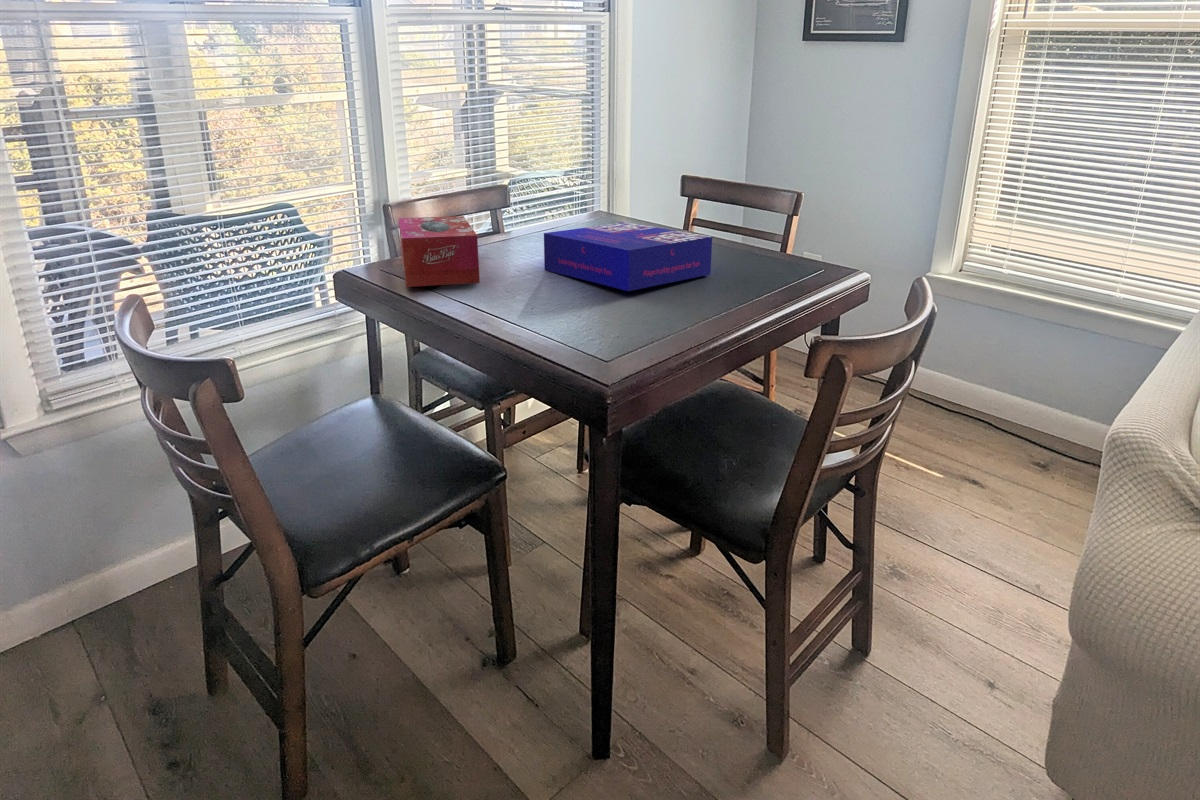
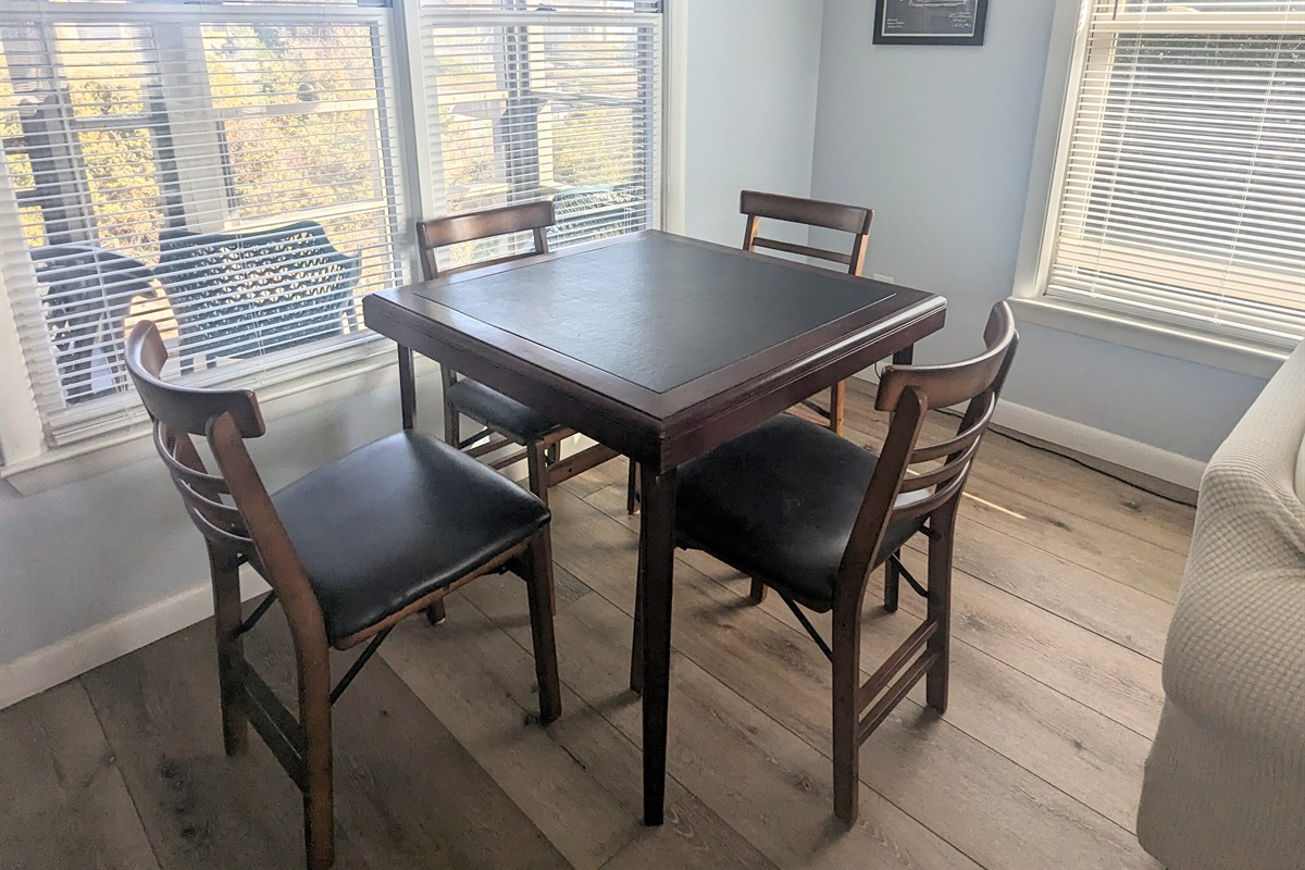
- tissue box [398,215,481,288]
- board game [543,221,713,292]
